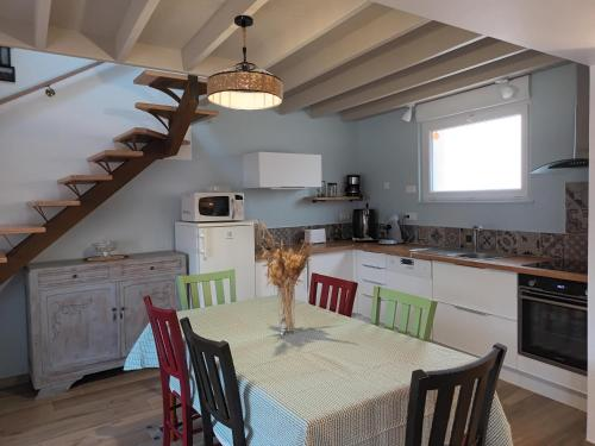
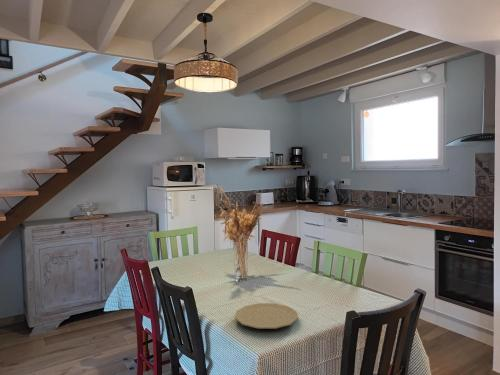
+ plate [234,302,299,329]
